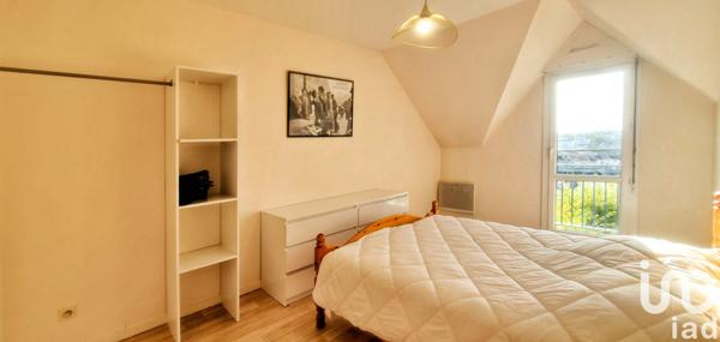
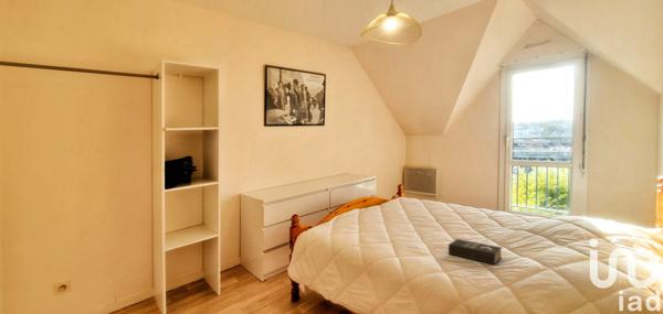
+ book [448,238,503,266]
